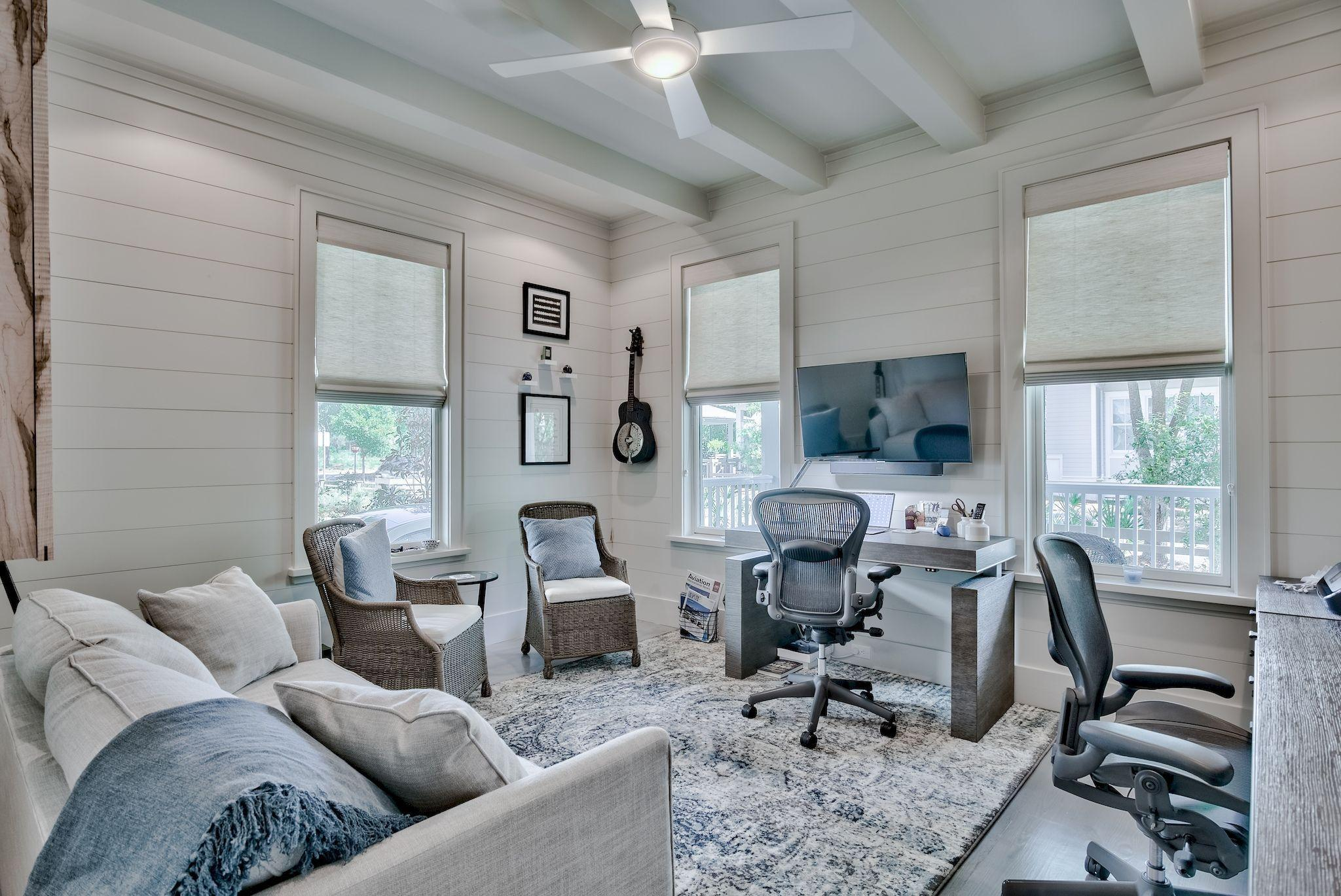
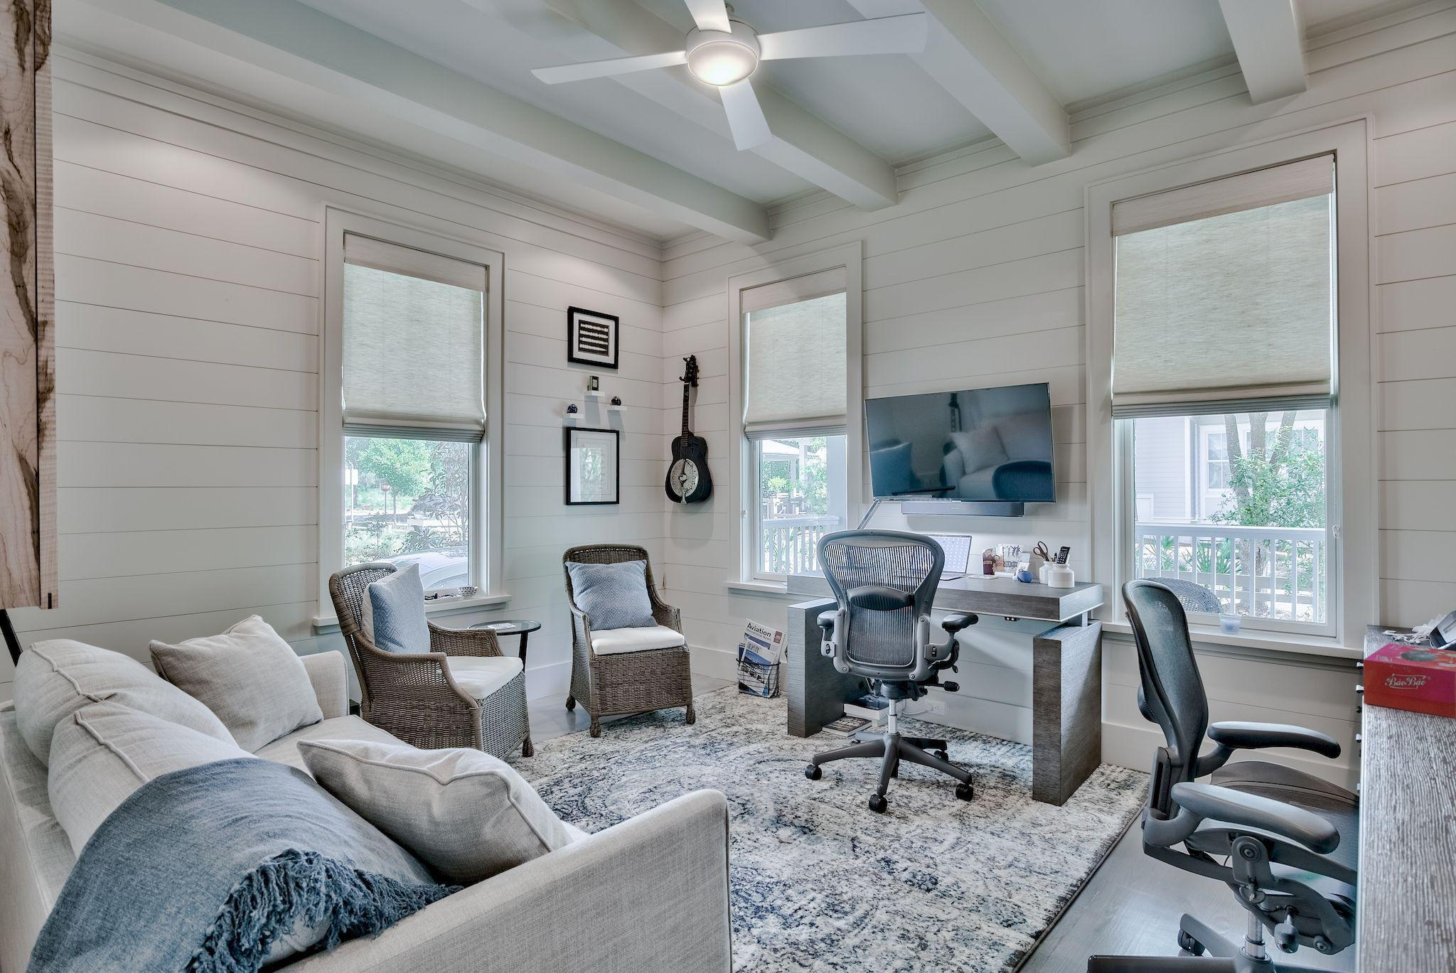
+ tissue box [1363,643,1456,719]
